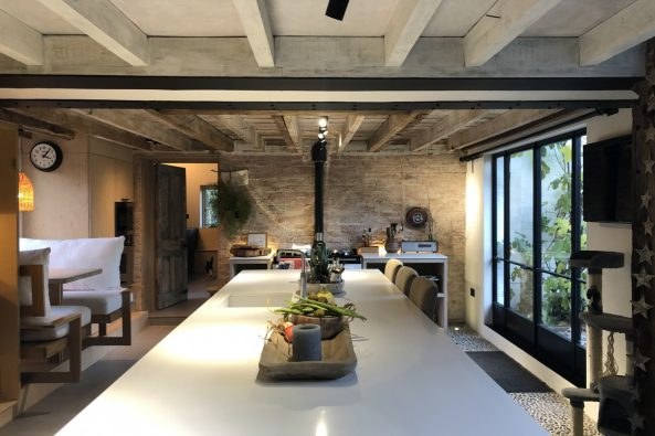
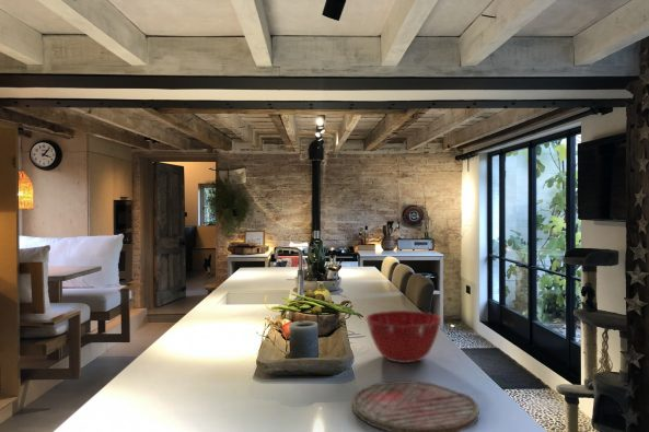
+ cutting board [351,380,480,432]
+ mixing bowl [364,310,442,364]
